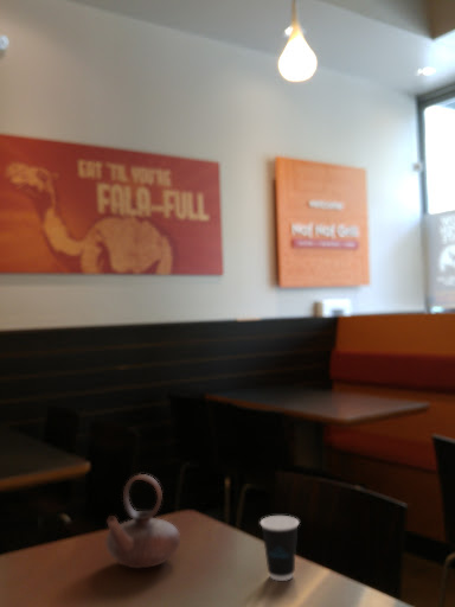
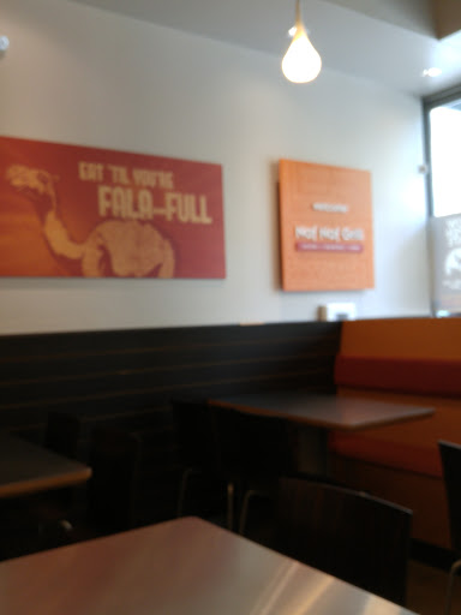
- dixie cup [259,515,300,582]
- teapot [104,473,181,569]
